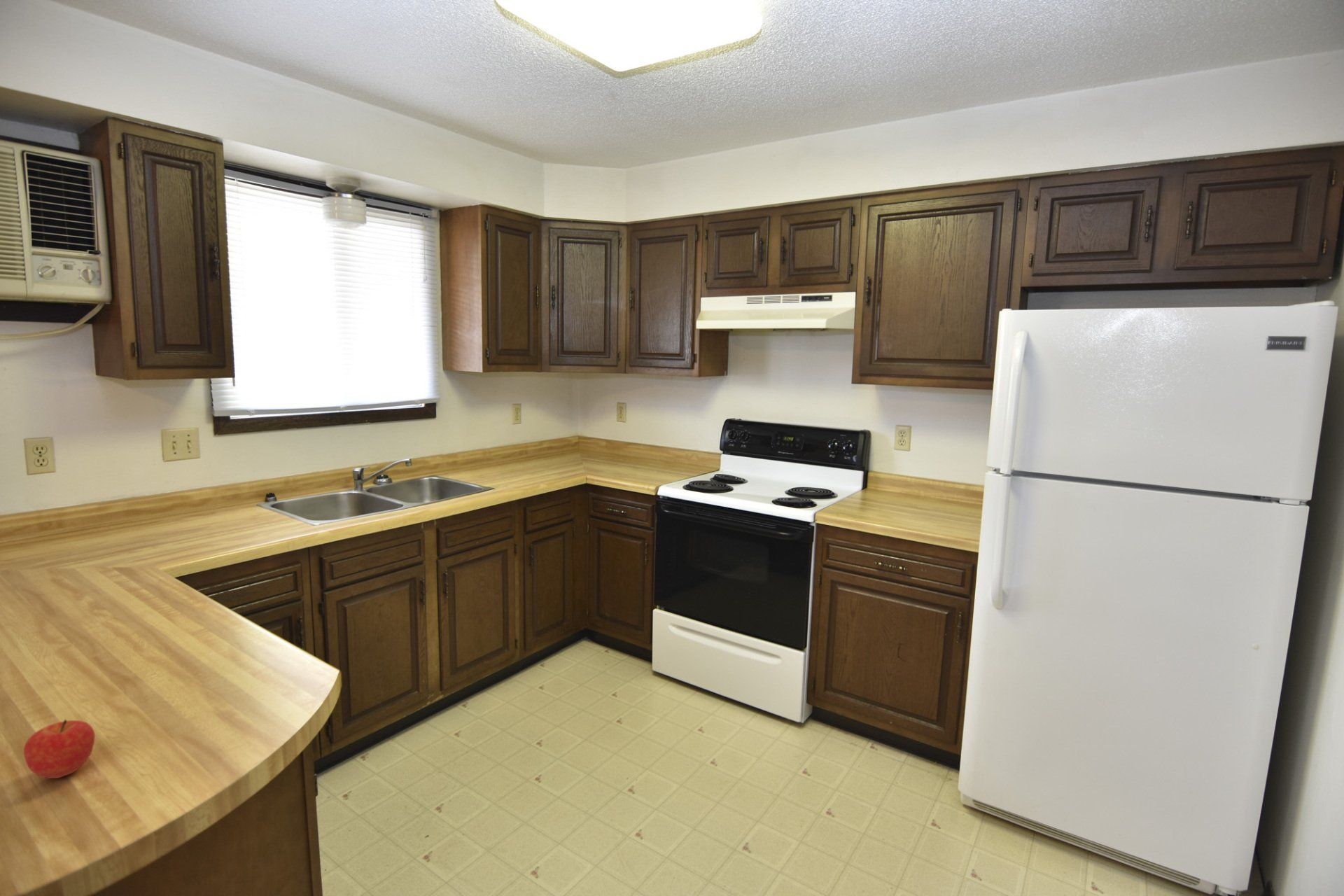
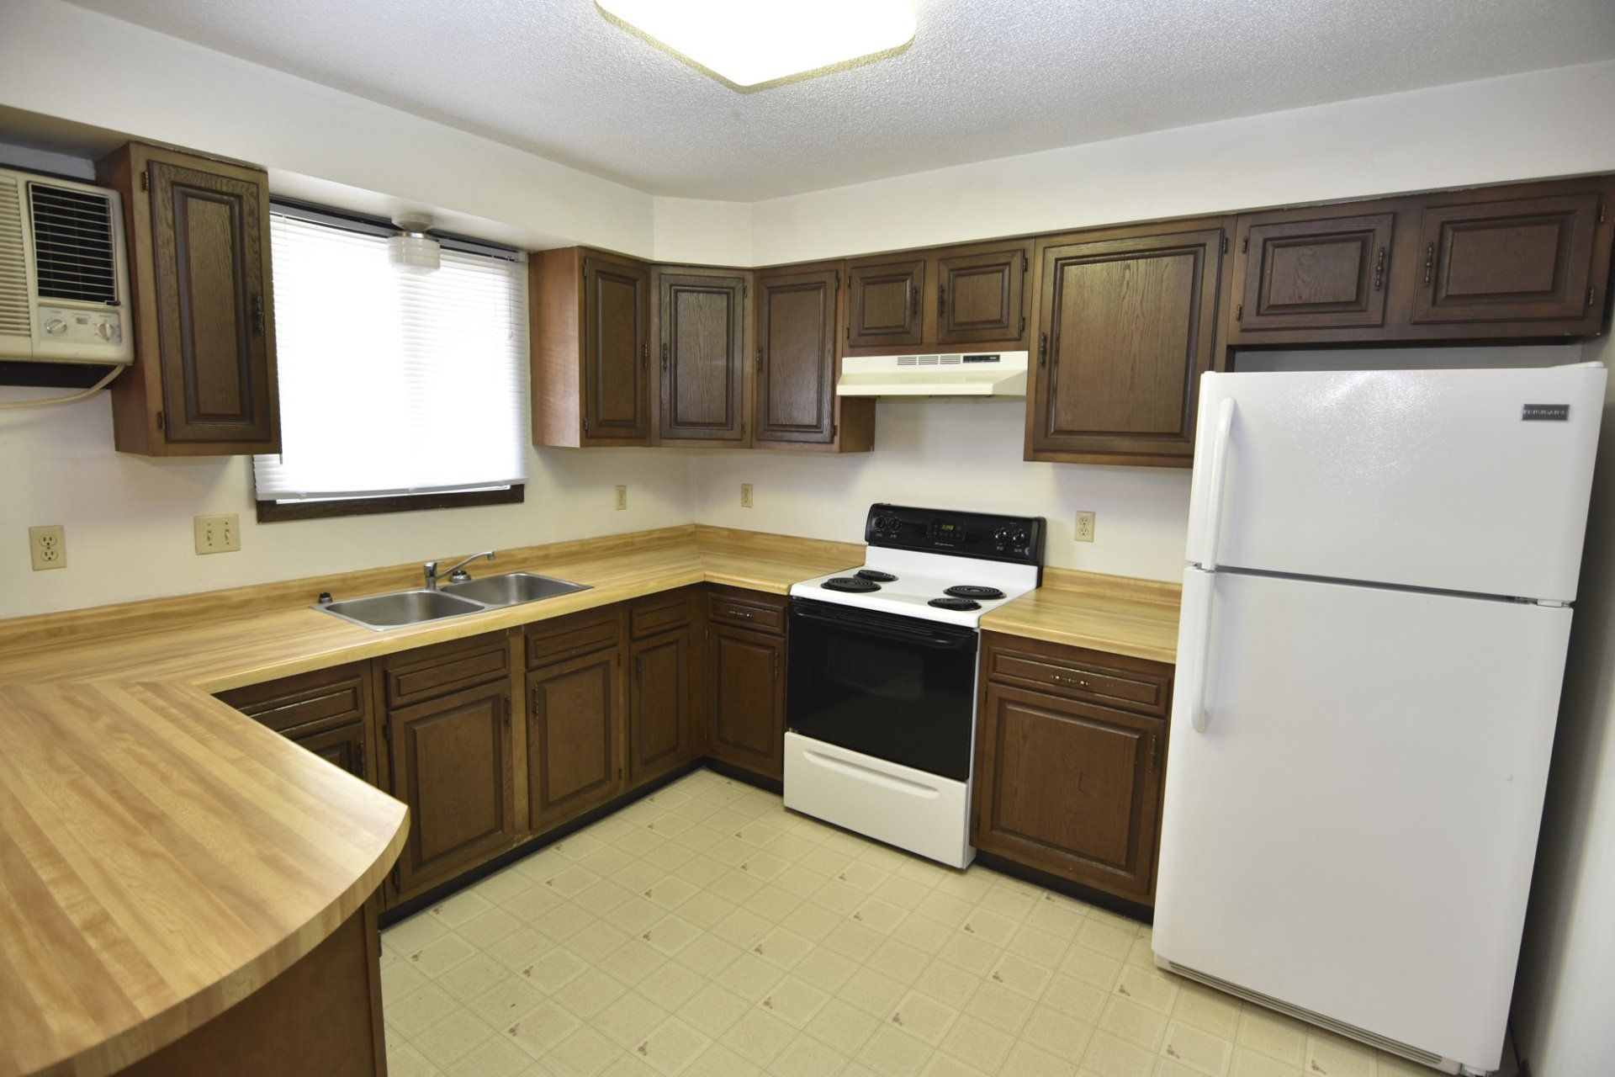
- fruit [23,719,96,779]
